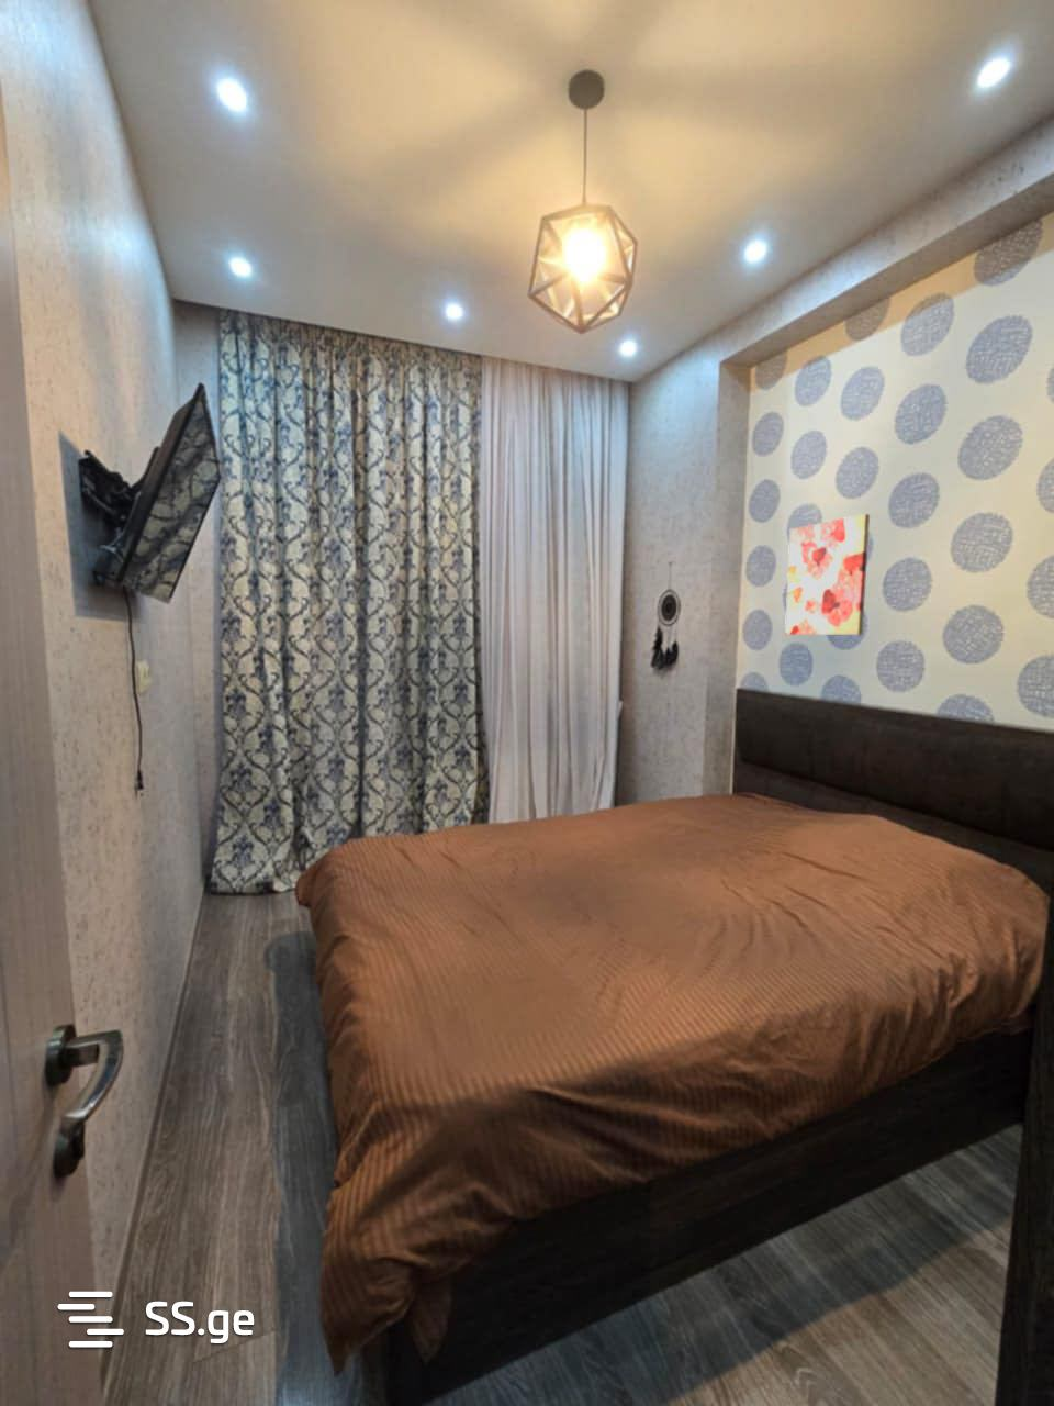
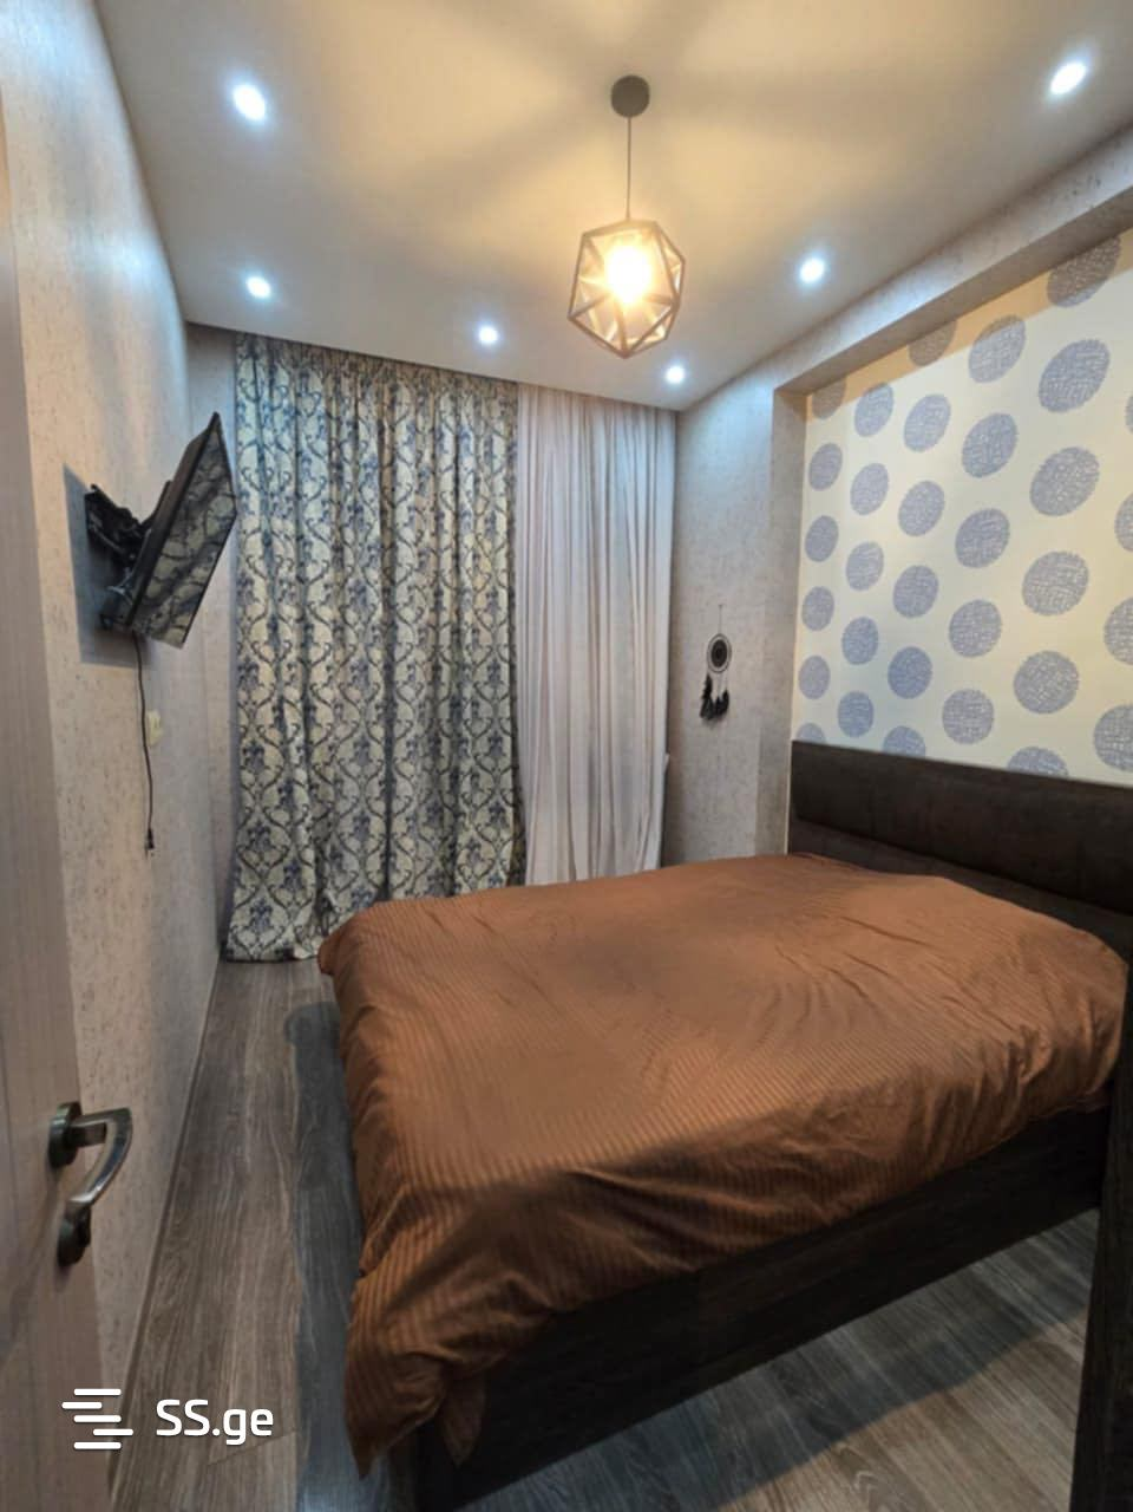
- wall art [784,513,870,635]
